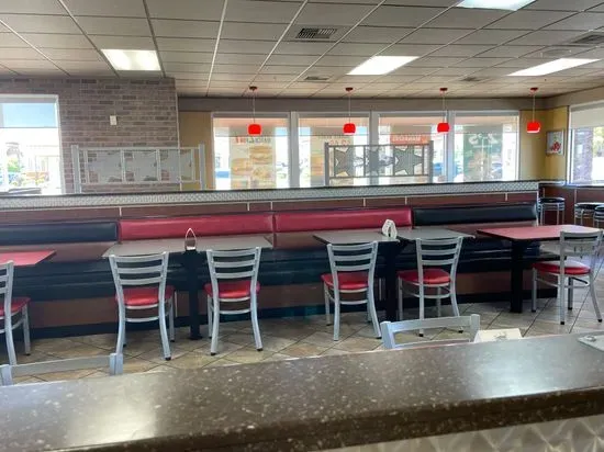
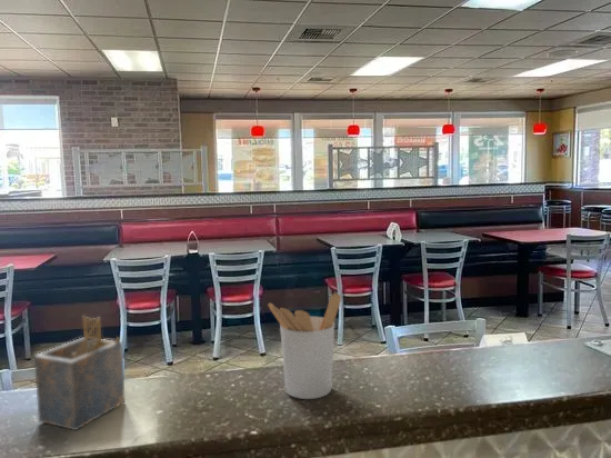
+ utensil holder [267,292,342,400]
+ napkin holder [33,315,127,431]
